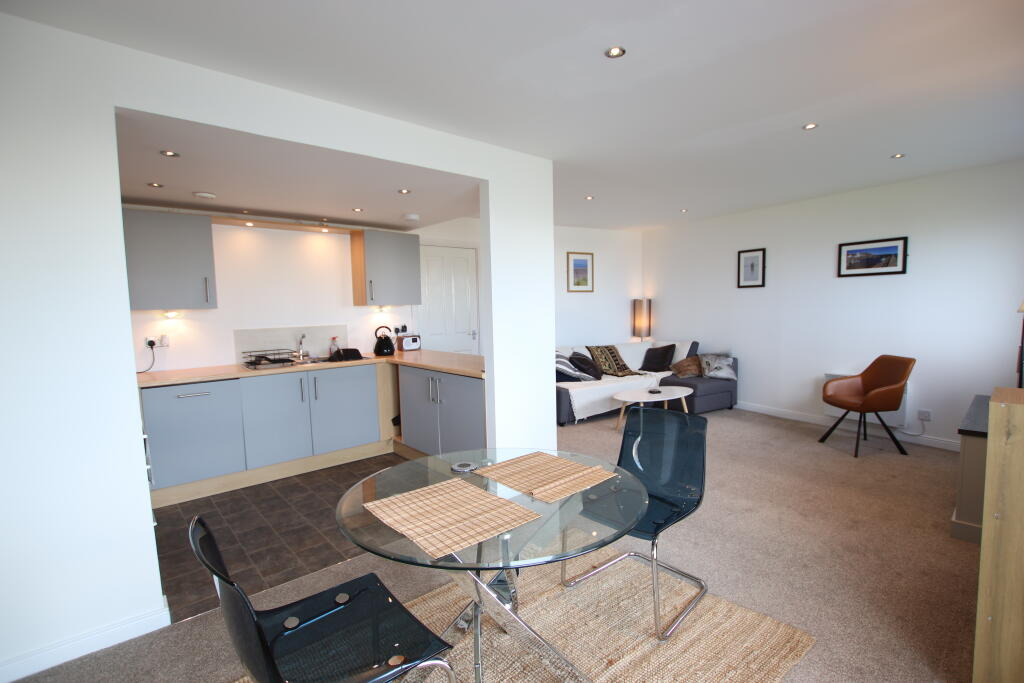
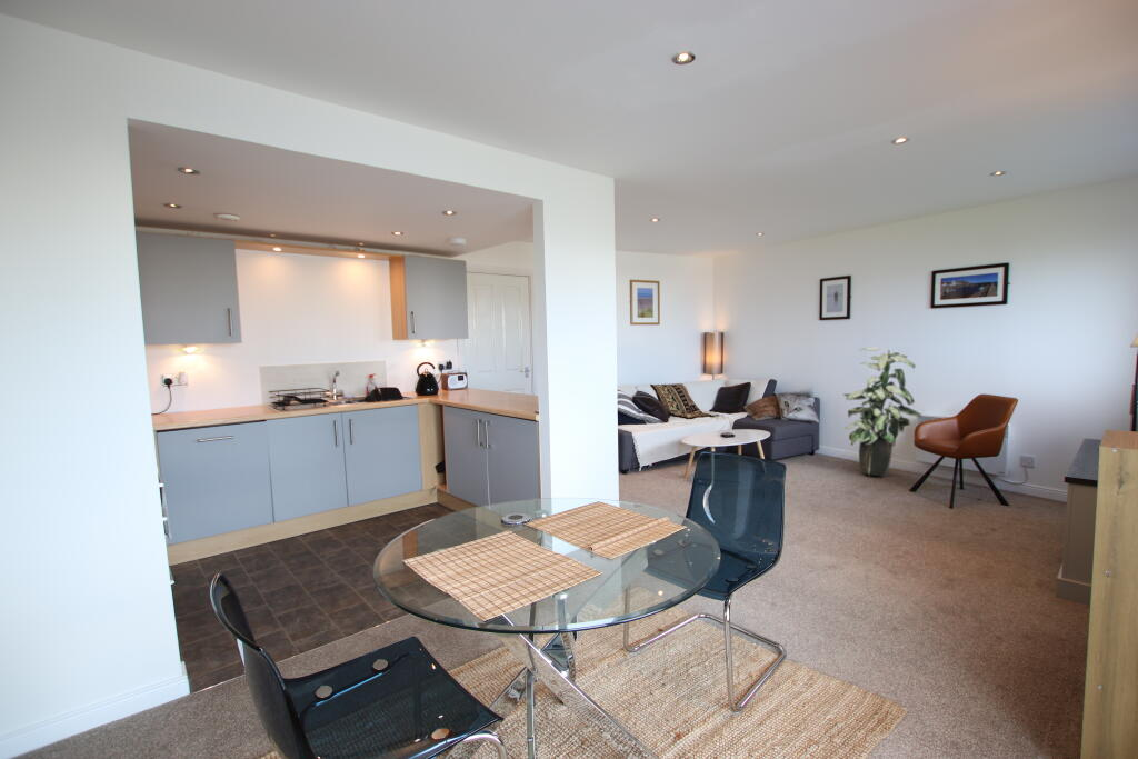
+ indoor plant [842,346,922,478]
